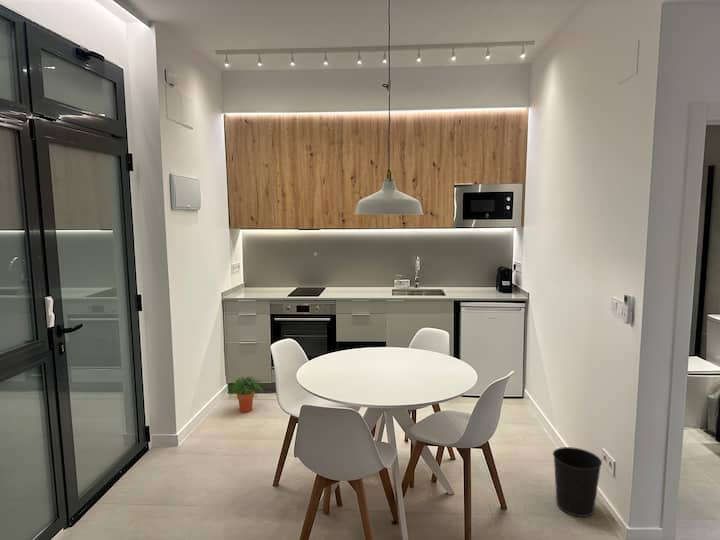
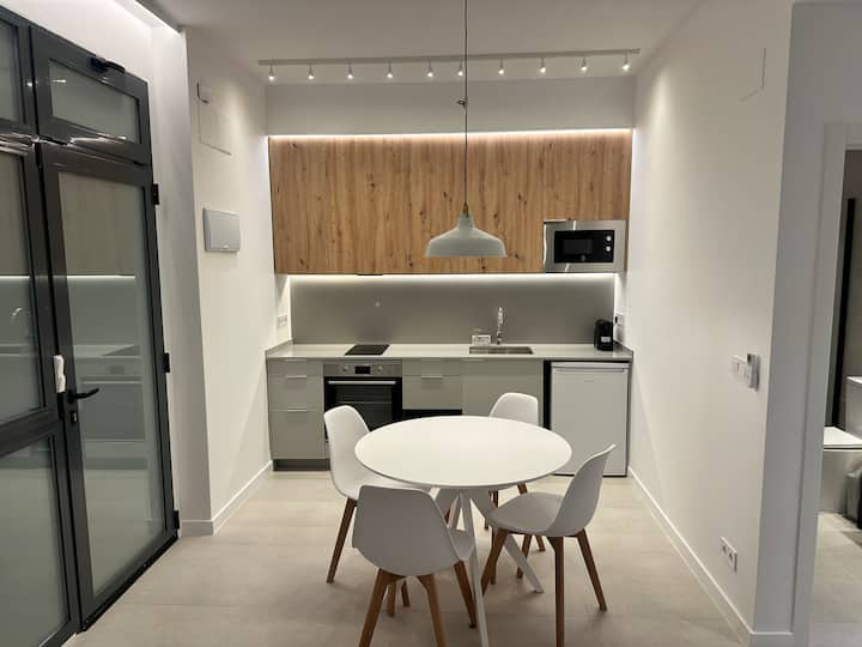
- wastebasket [552,446,603,518]
- potted plant [225,375,266,413]
